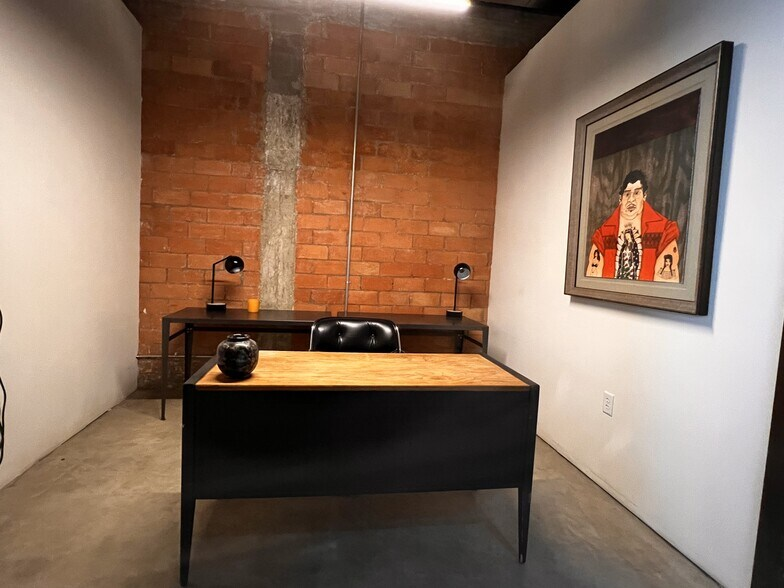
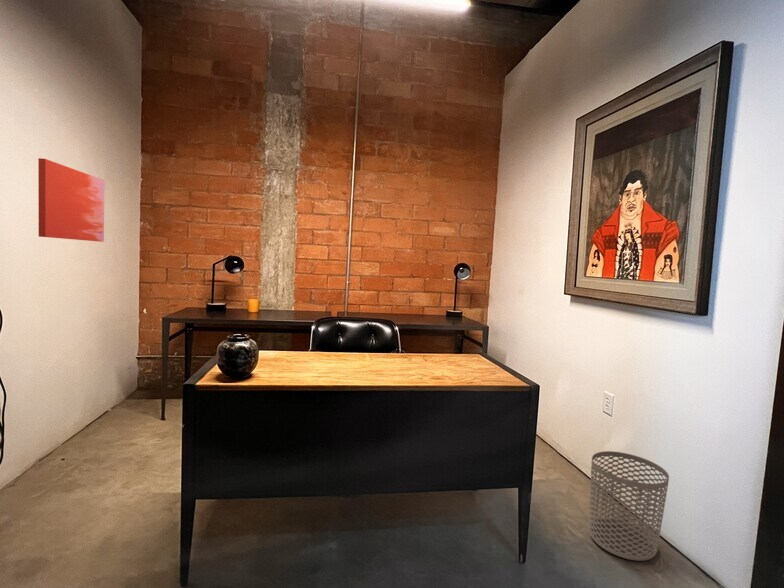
+ waste bin [588,450,670,562]
+ wall art [37,157,105,243]
